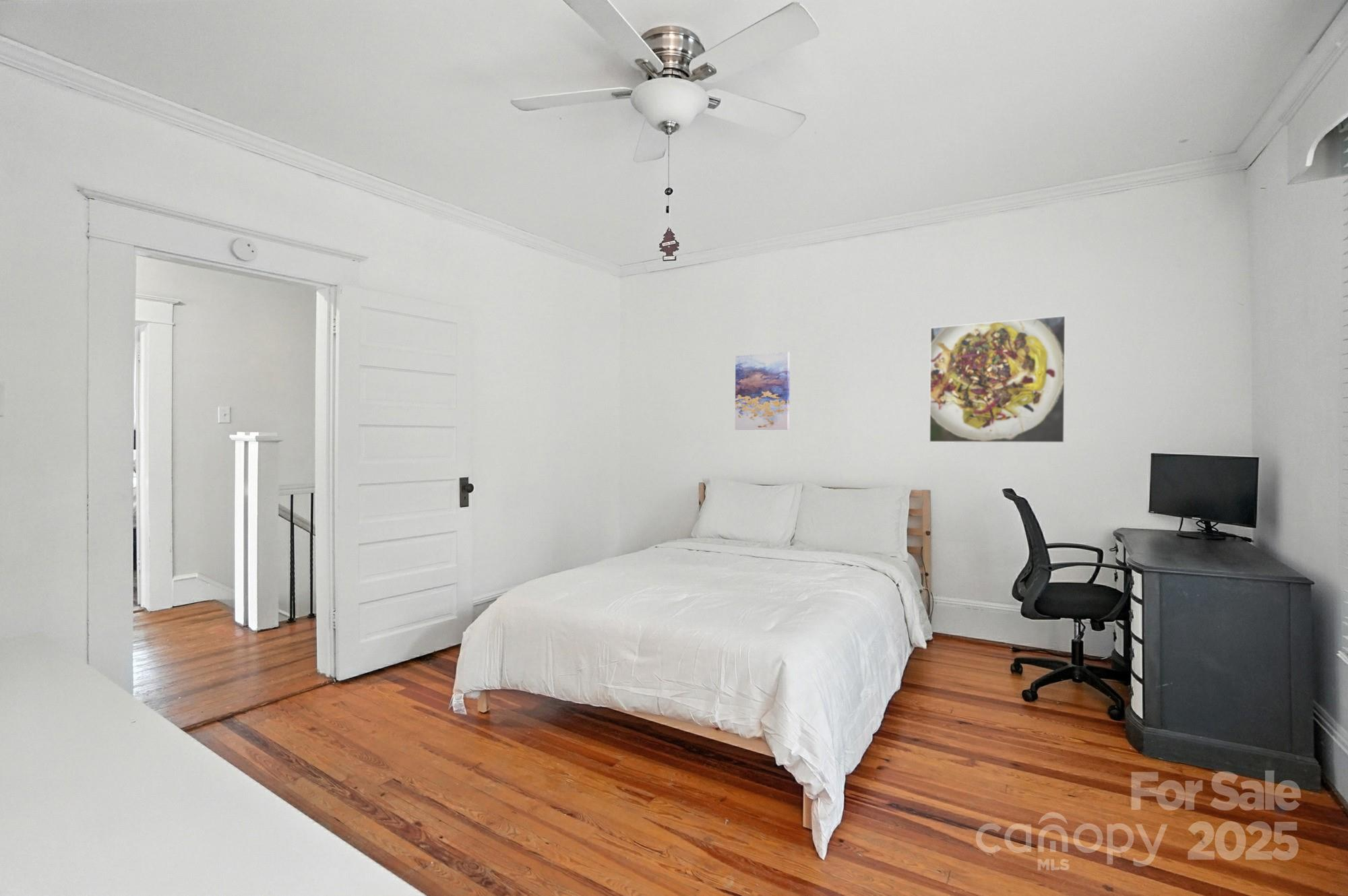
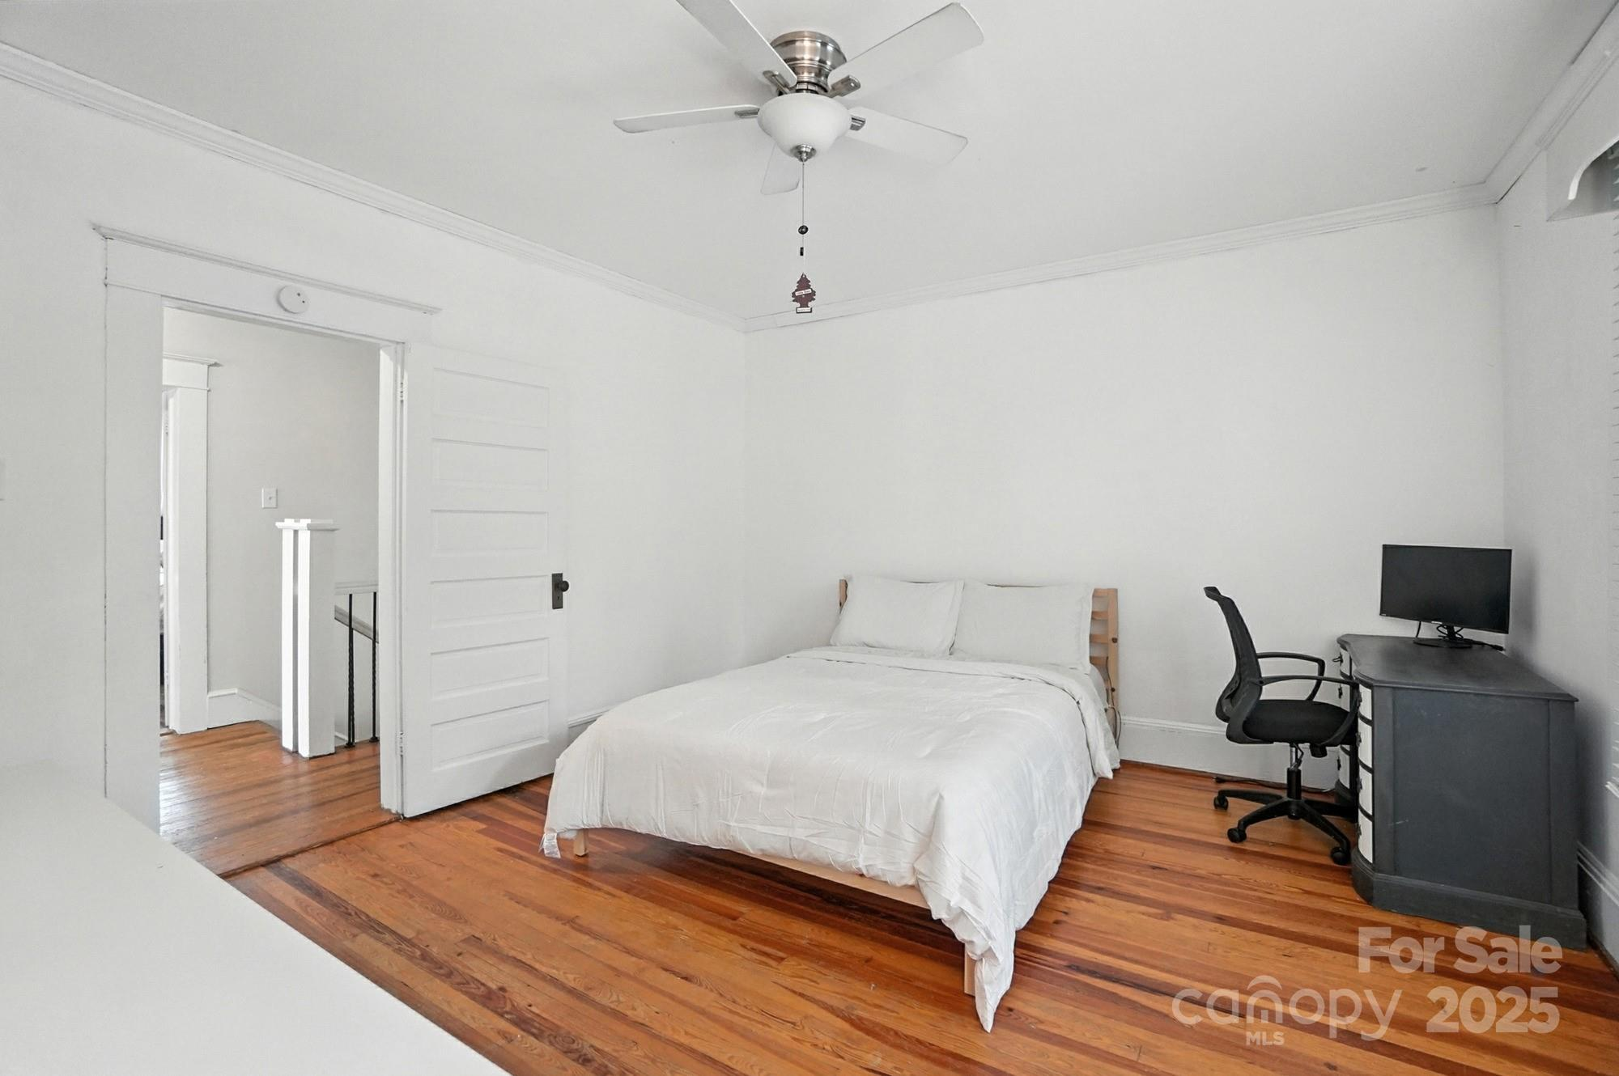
- wall art [735,351,791,430]
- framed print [929,315,1066,443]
